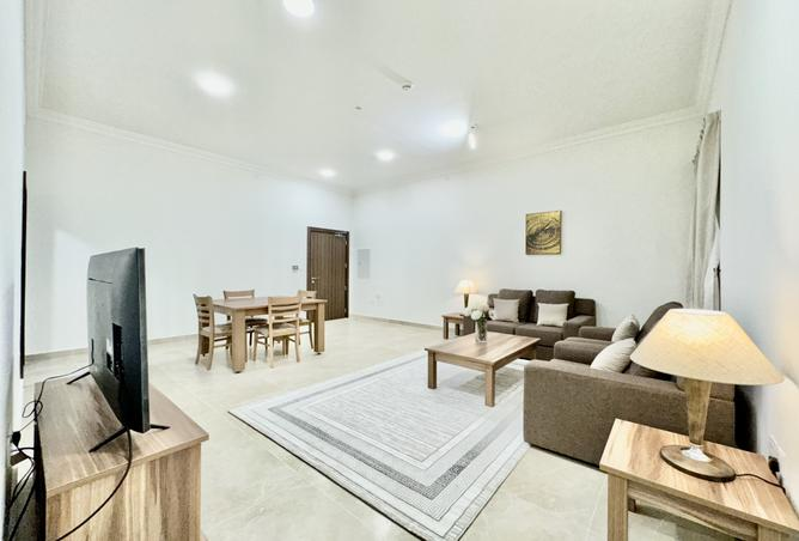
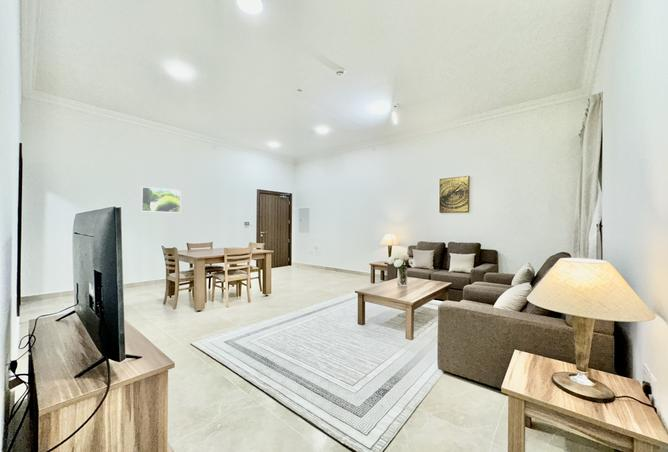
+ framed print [140,186,182,214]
